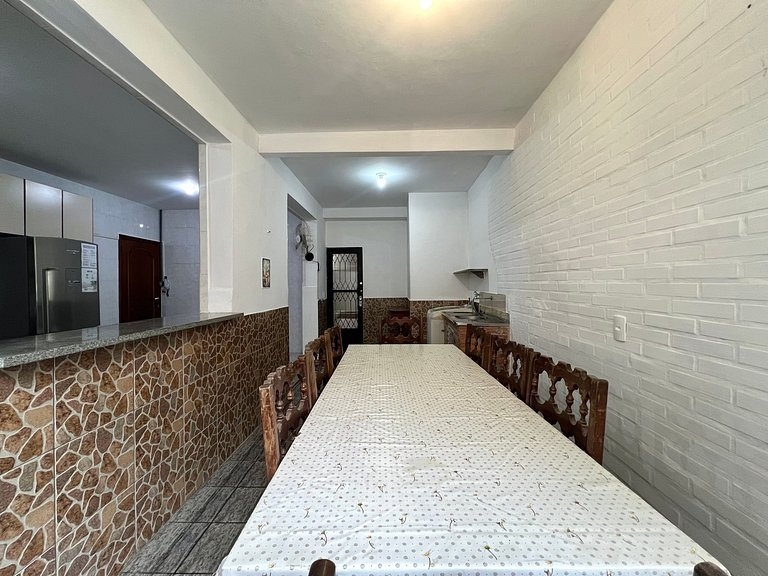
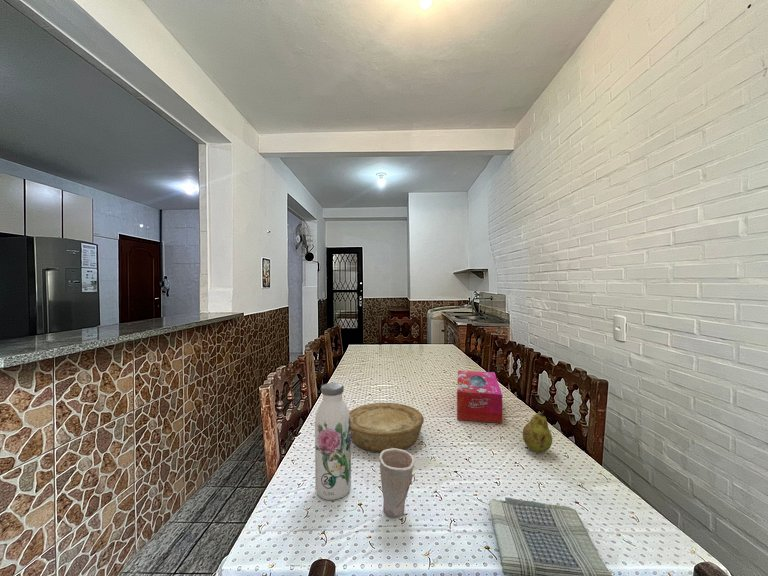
+ fruit [522,410,553,453]
+ tissue box [456,369,503,424]
+ cup [378,448,416,518]
+ bowl [349,402,425,454]
+ water bottle [314,382,352,501]
+ dish towel [488,496,613,576]
